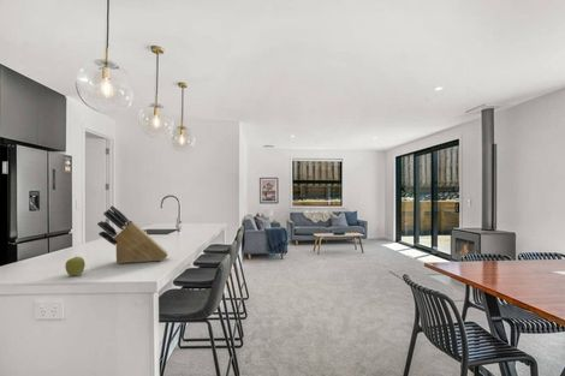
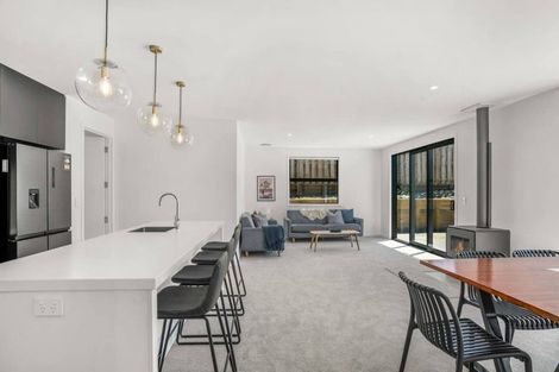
- apple [65,253,87,276]
- knife block [96,204,170,264]
